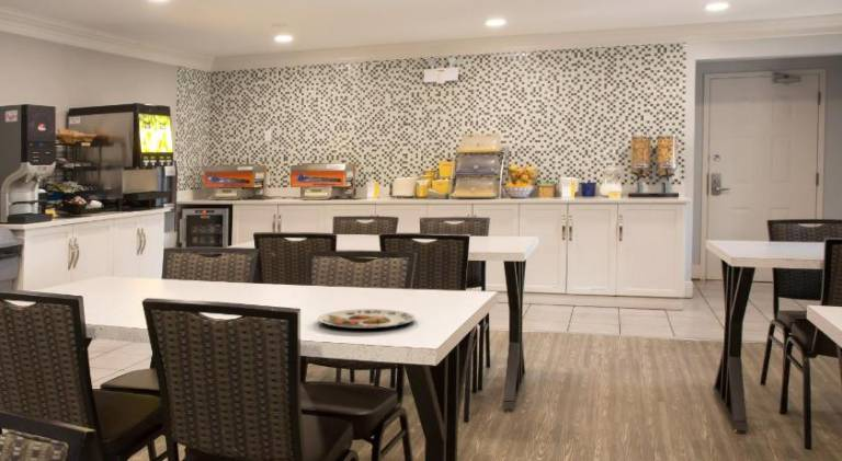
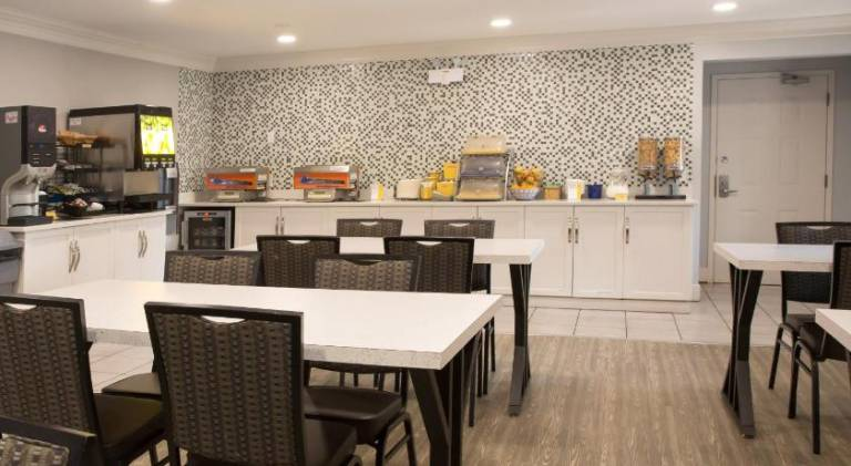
- plate [317,308,417,330]
